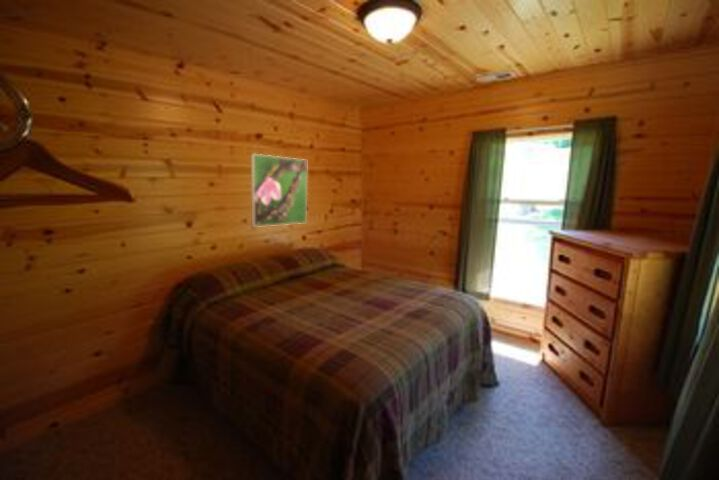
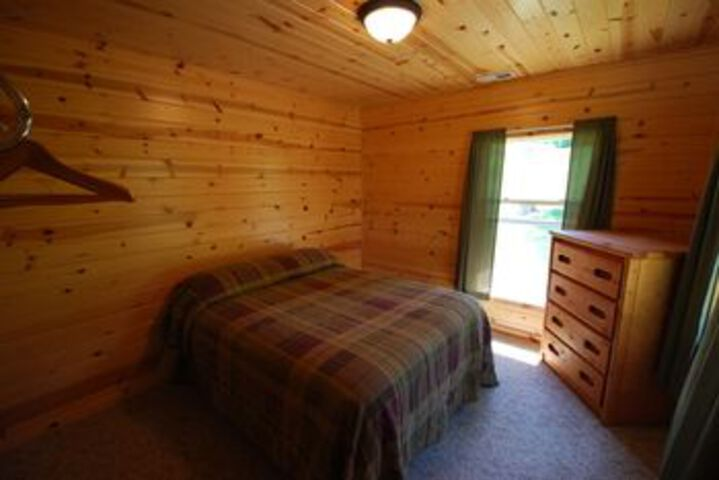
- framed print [250,153,308,228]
